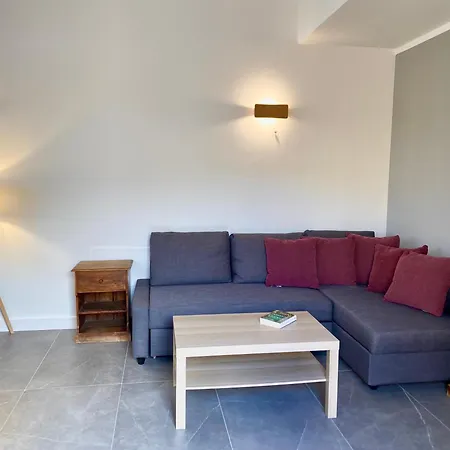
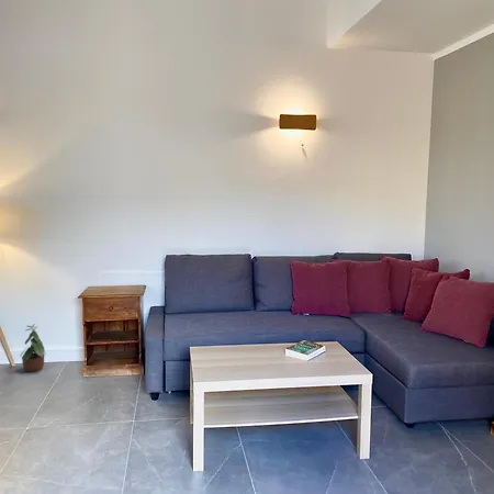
+ potted plant [19,323,47,373]
